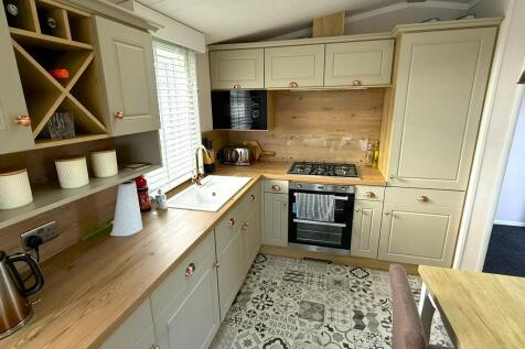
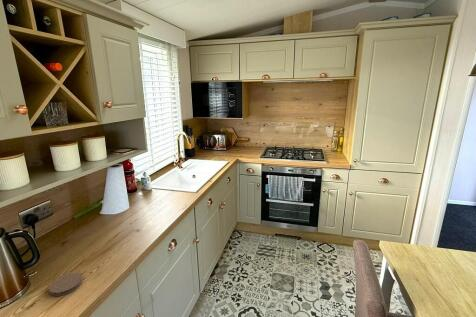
+ coaster [48,272,83,297]
